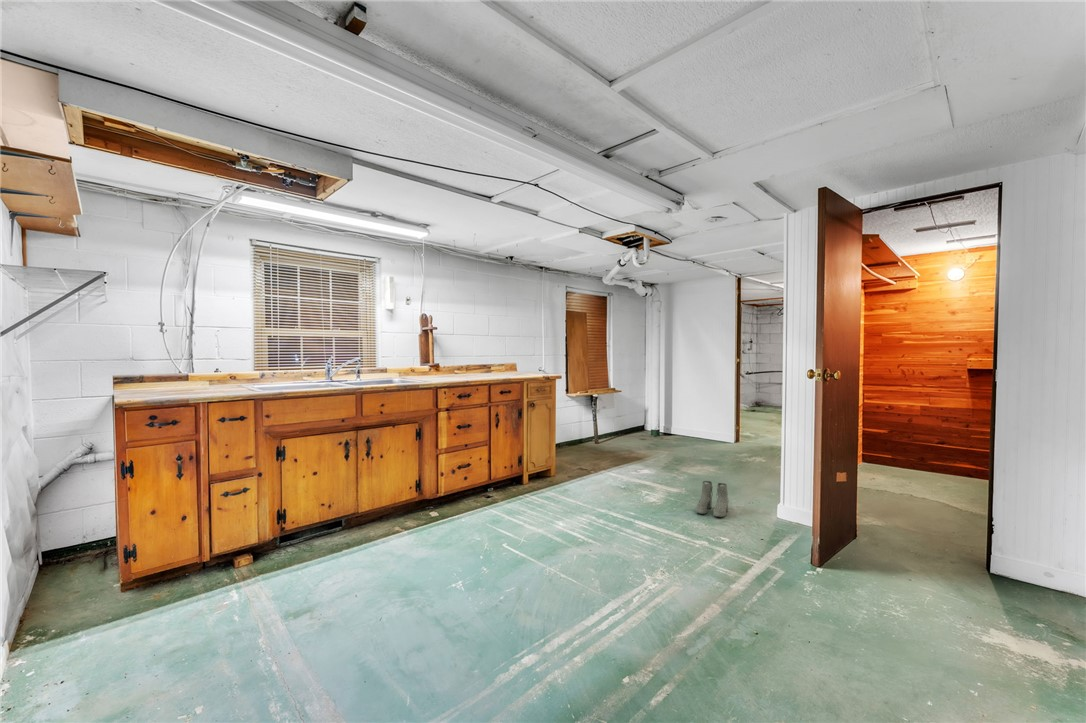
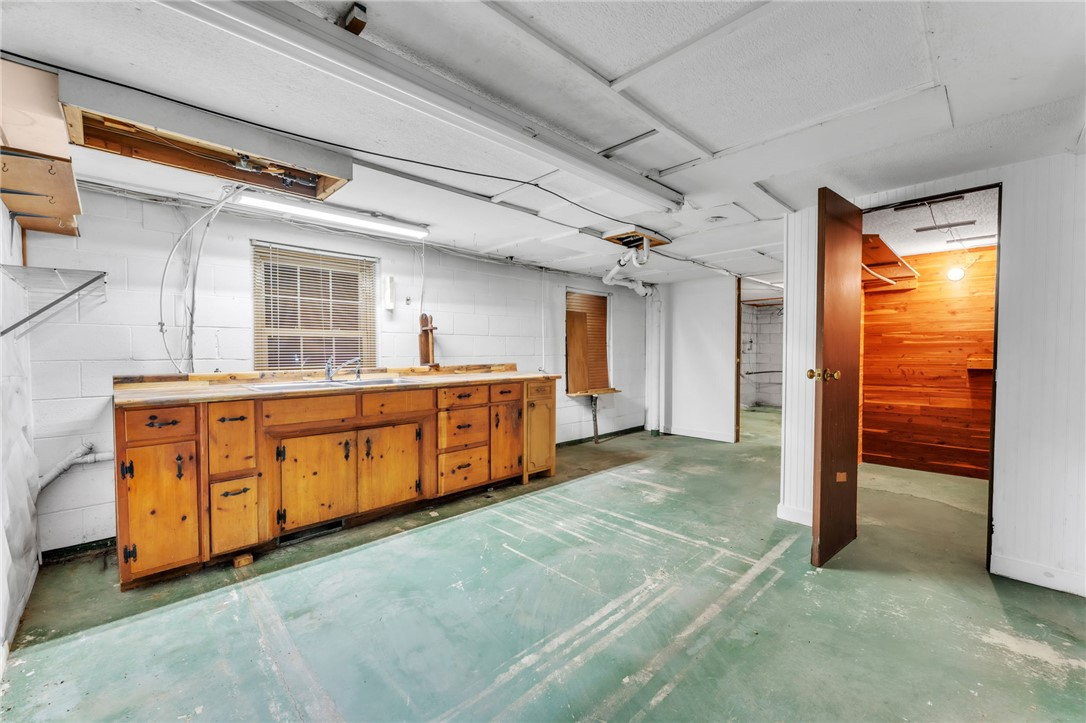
- boots [695,480,730,518]
